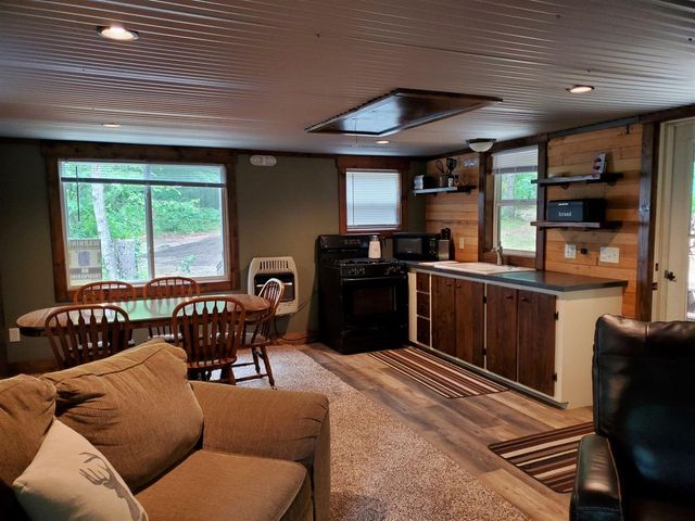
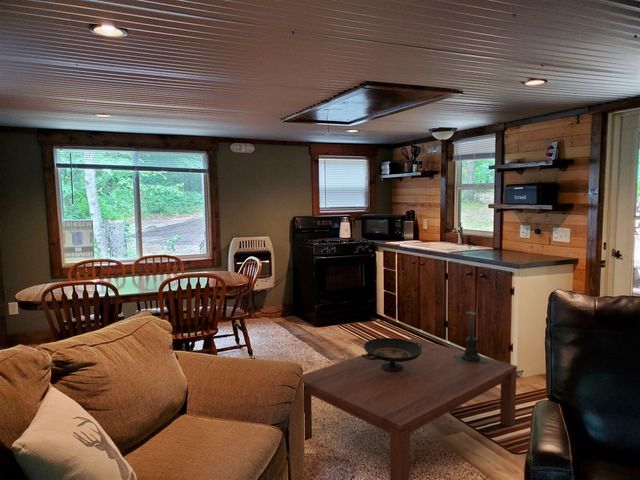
+ candle holder [452,307,489,364]
+ coffee table [302,337,518,480]
+ decorative bowl [361,337,422,371]
